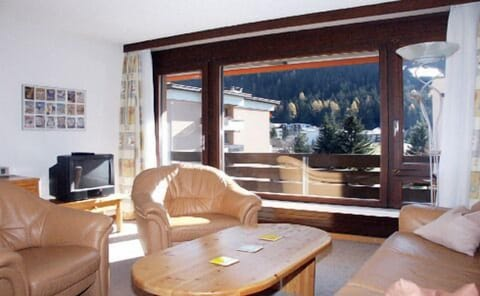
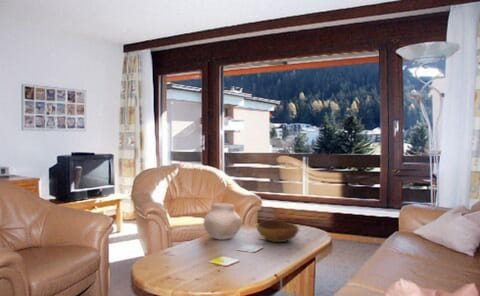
+ vase [203,202,242,241]
+ bowl [256,219,300,243]
